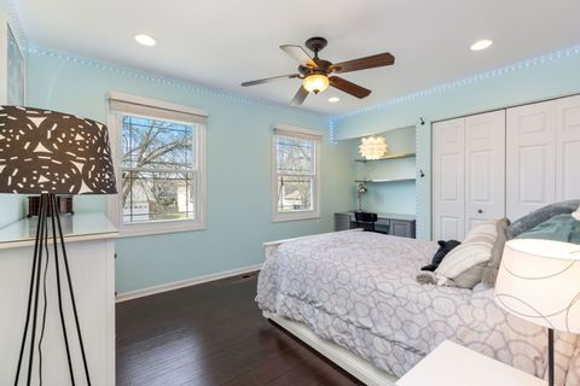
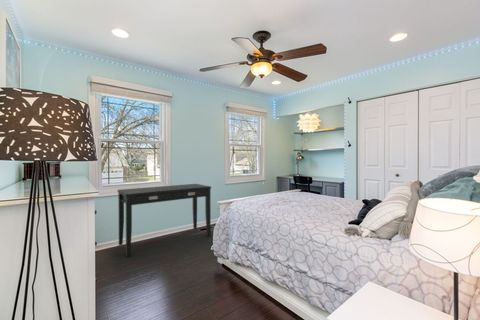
+ desk [117,183,212,257]
